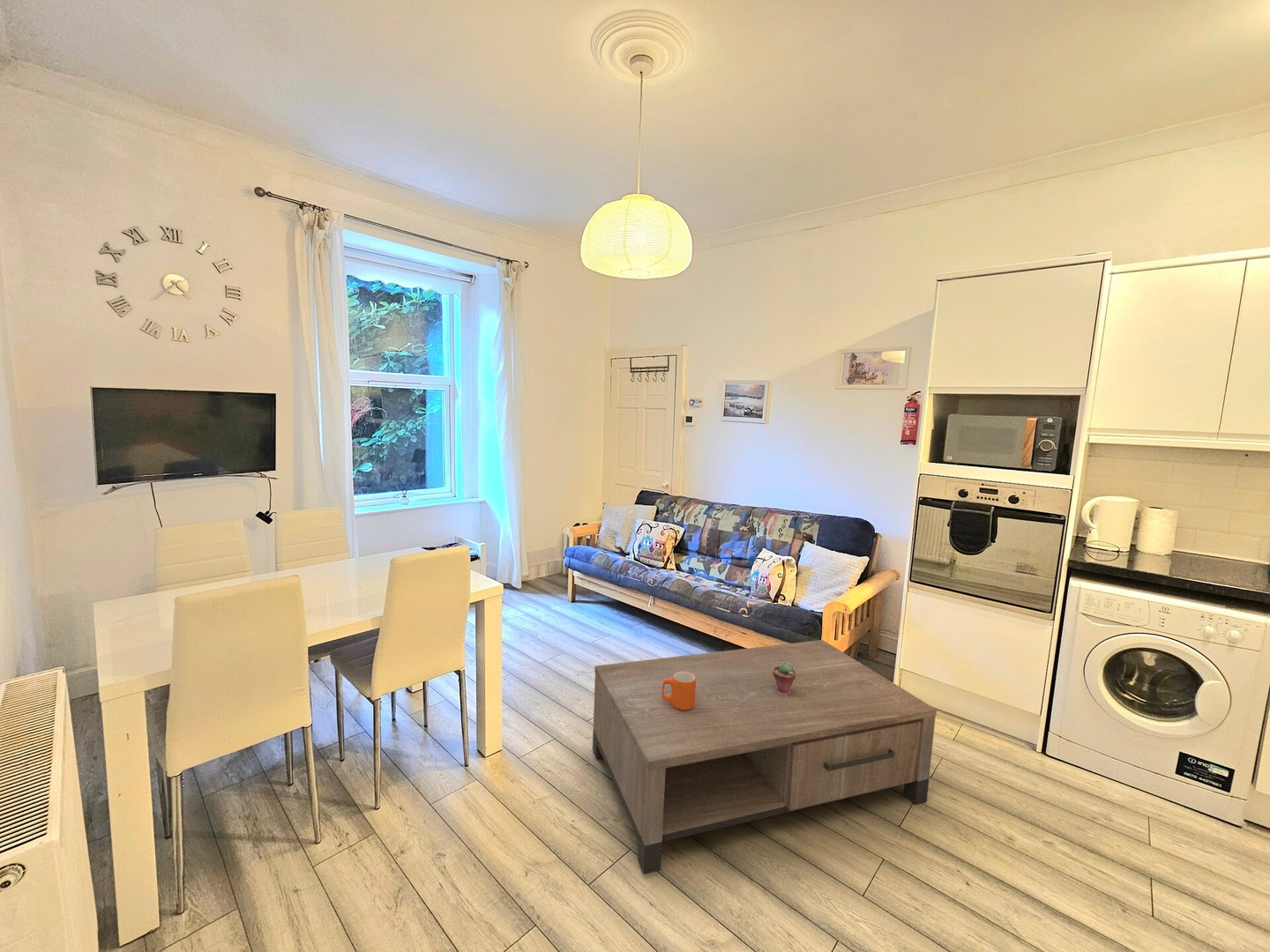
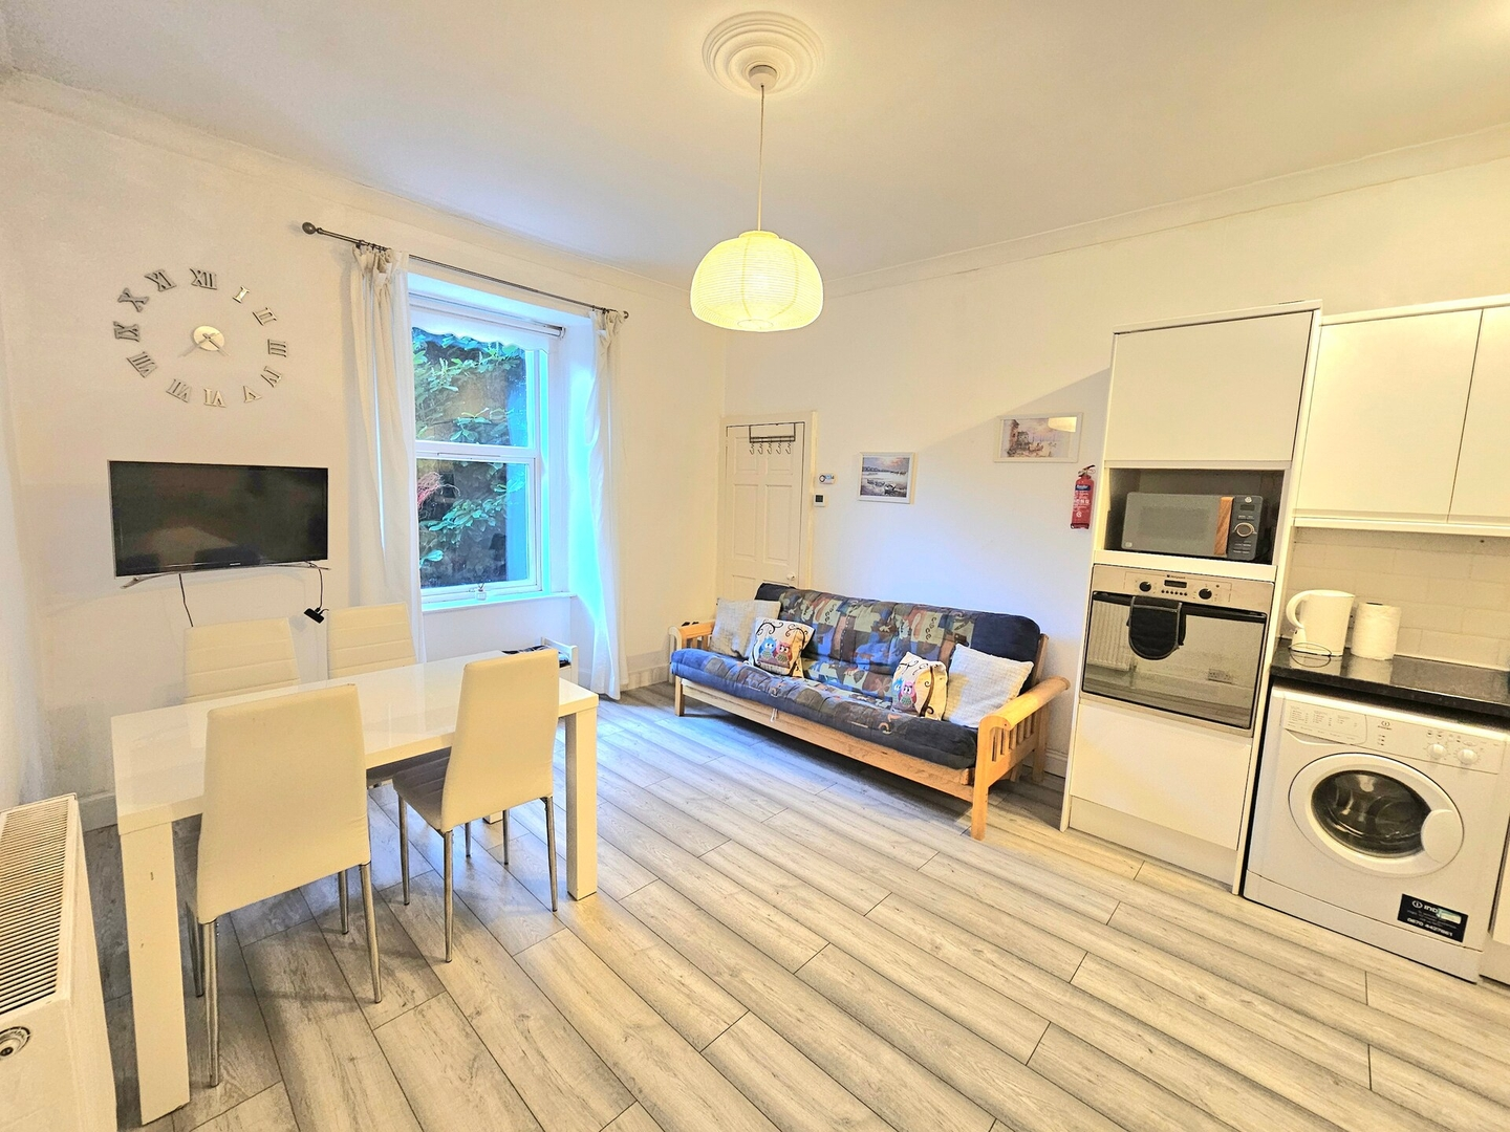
- potted succulent [773,663,796,695]
- mug [662,672,696,710]
- coffee table [592,639,938,875]
